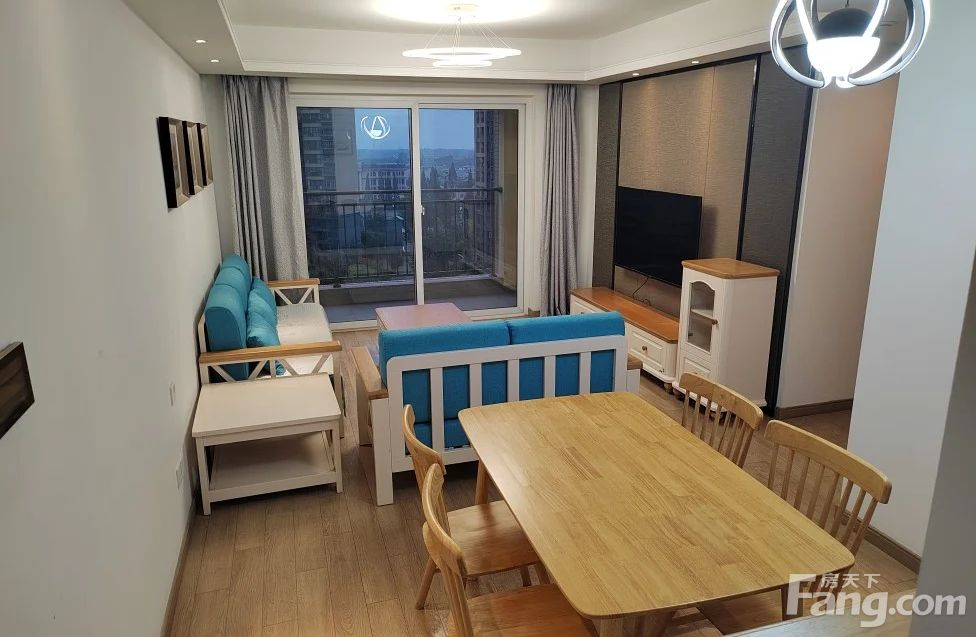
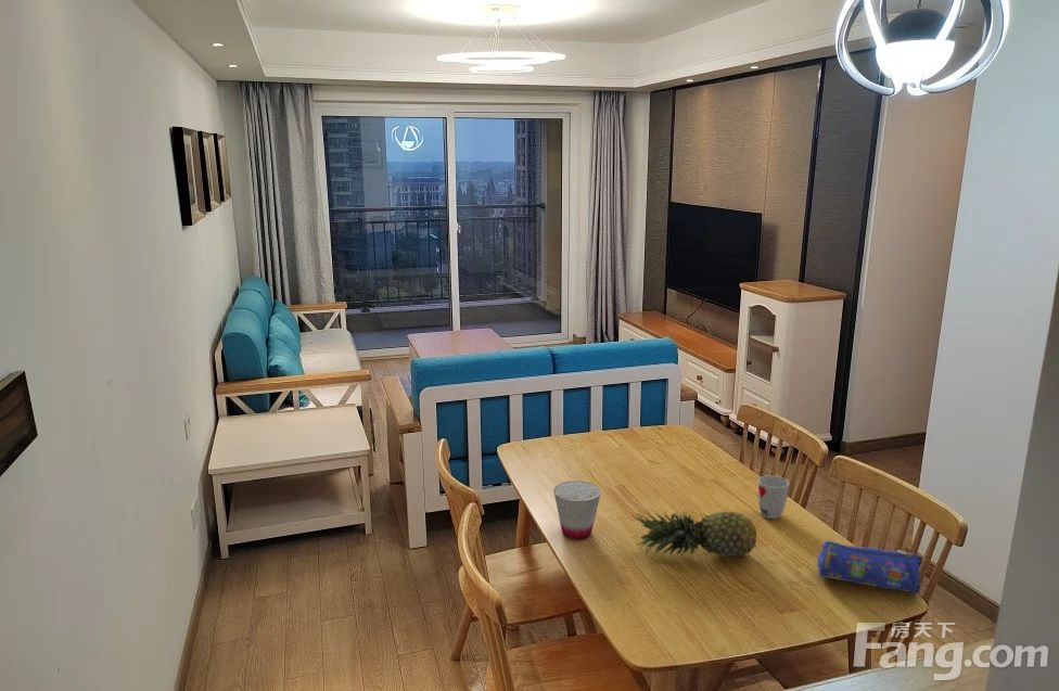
+ fruit [633,510,757,558]
+ cup [552,479,602,540]
+ cup [757,474,790,520]
+ pencil case [816,539,923,596]
